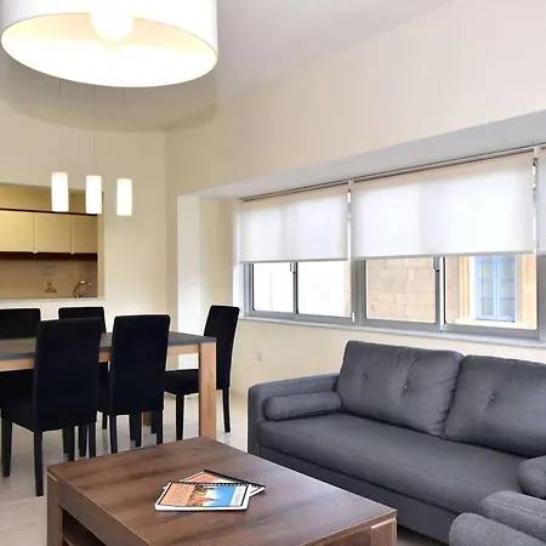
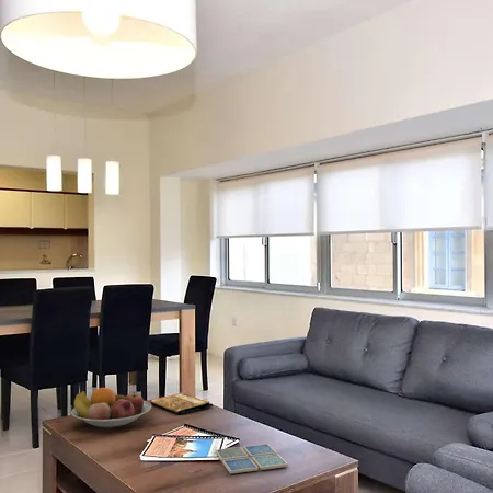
+ book [149,392,214,415]
+ drink coaster [214,443,289,474]
+ fruit bowl [70,387,152,428]
